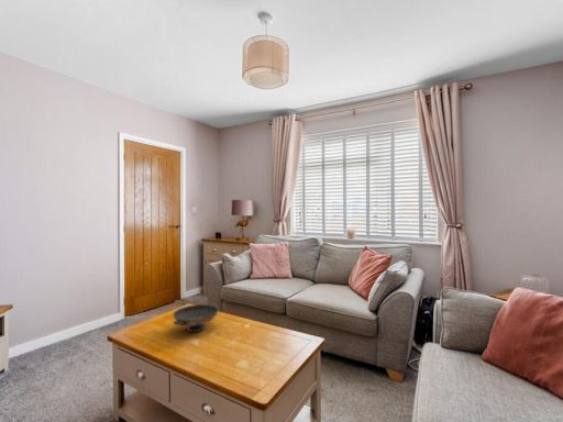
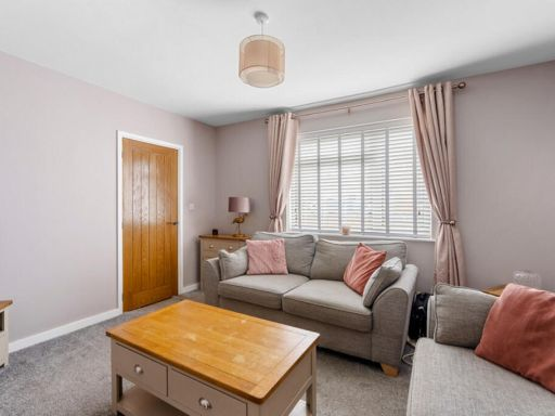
- decorative bowl [172,302,220,333]
